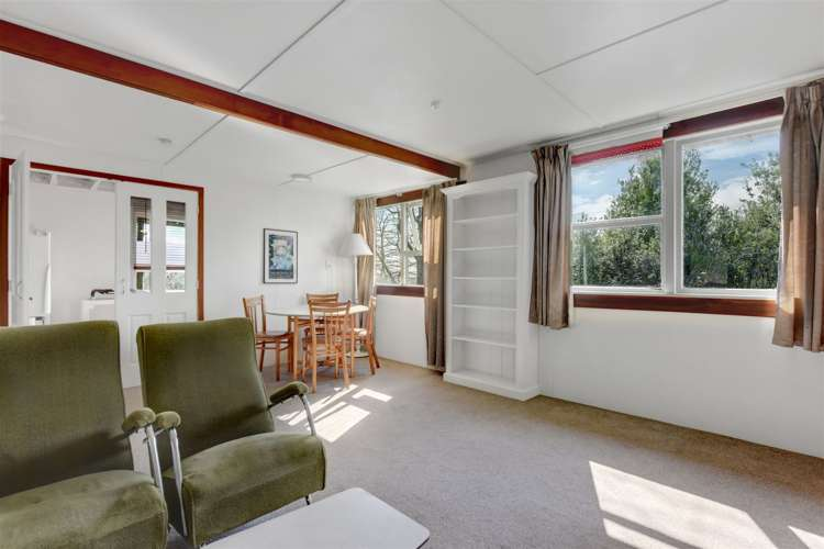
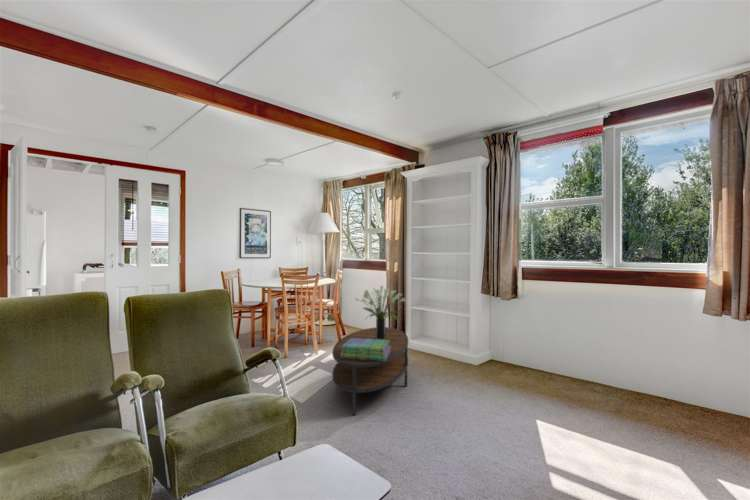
+ stack of books [341,338,391,361]
+ potted plant [354,285,407,340]
+ coffee table [331,326,409,416]
